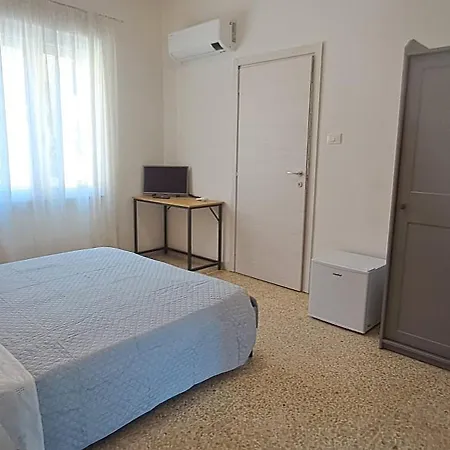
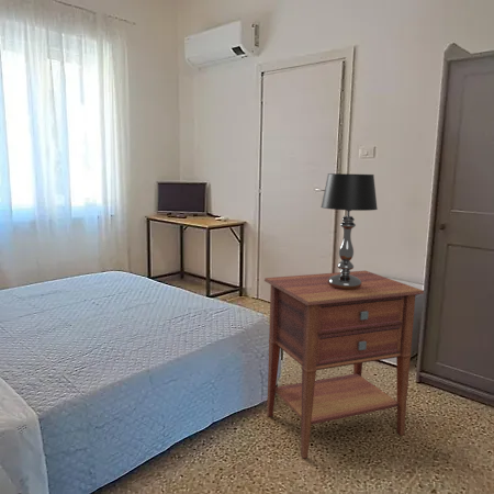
+ nightstand [263,270,425,460]
+ table lamp [319,172,379,290]
